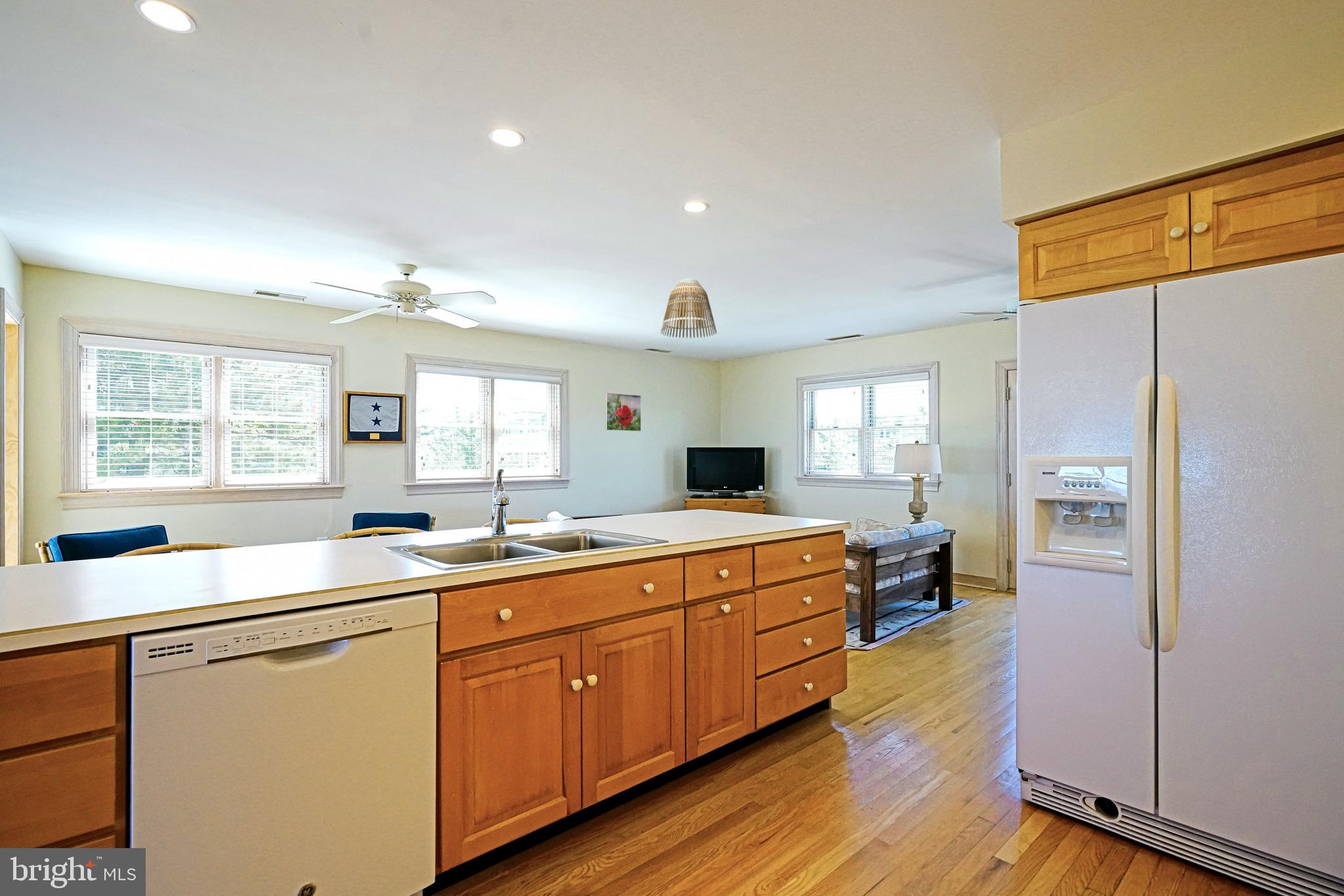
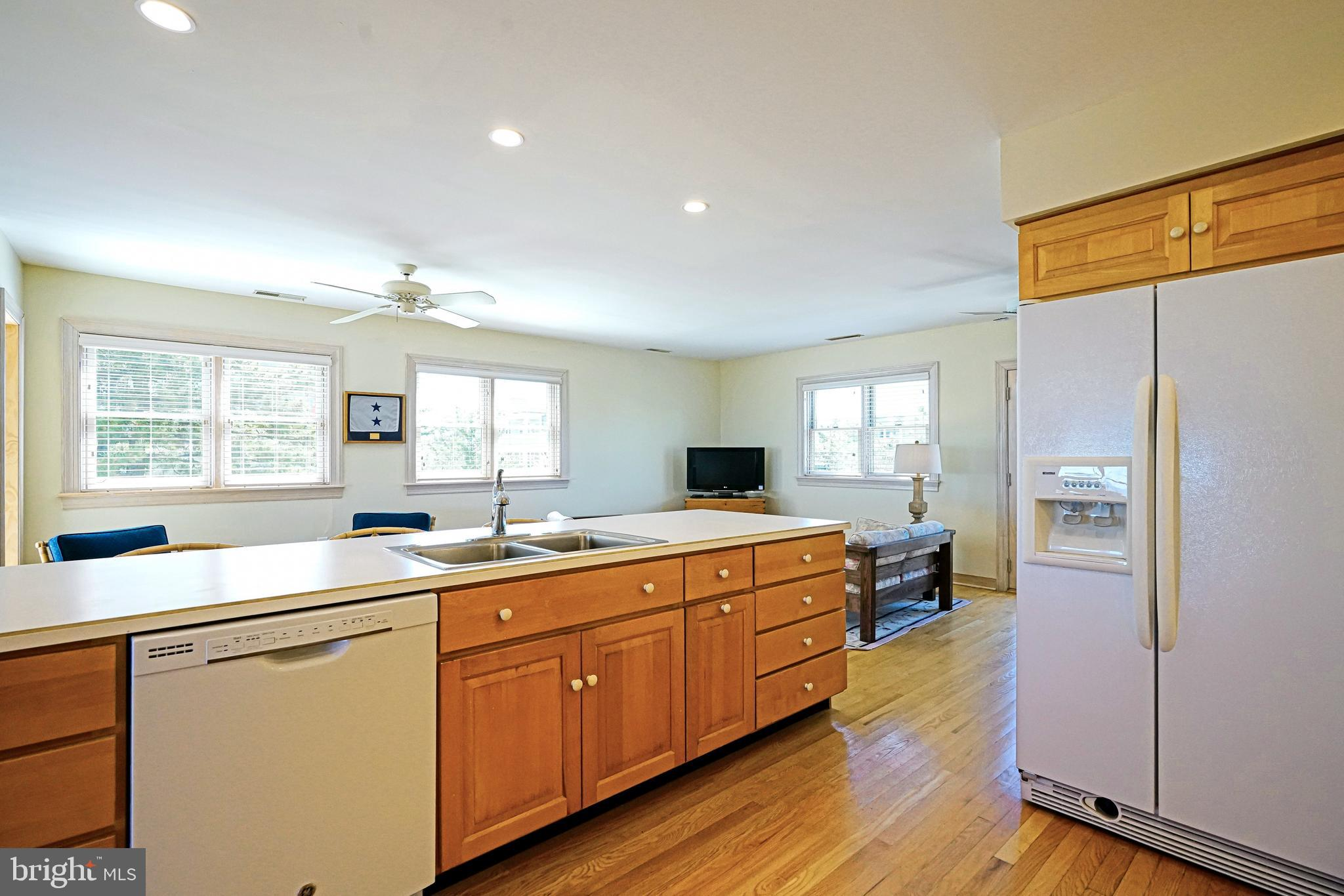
- lamp shade [660,277,717,339]
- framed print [604,392,642,432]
